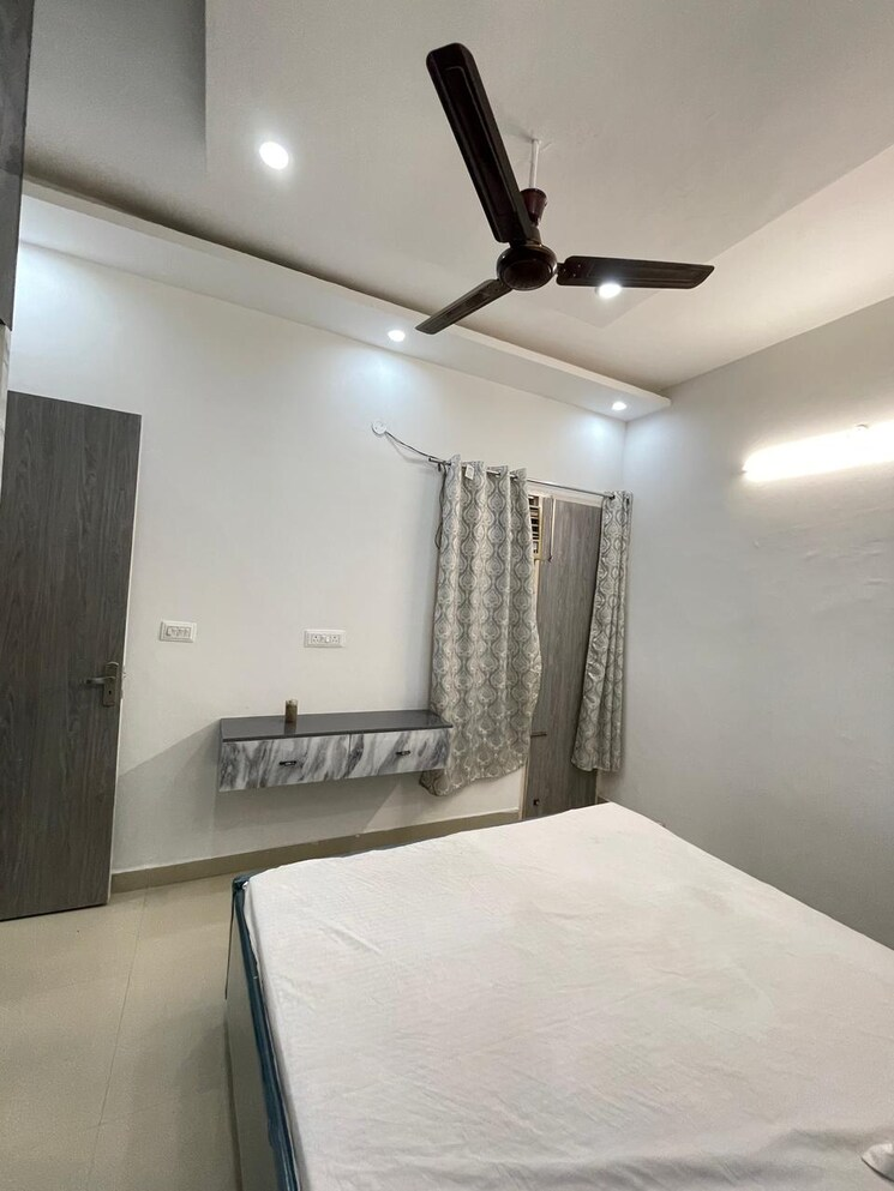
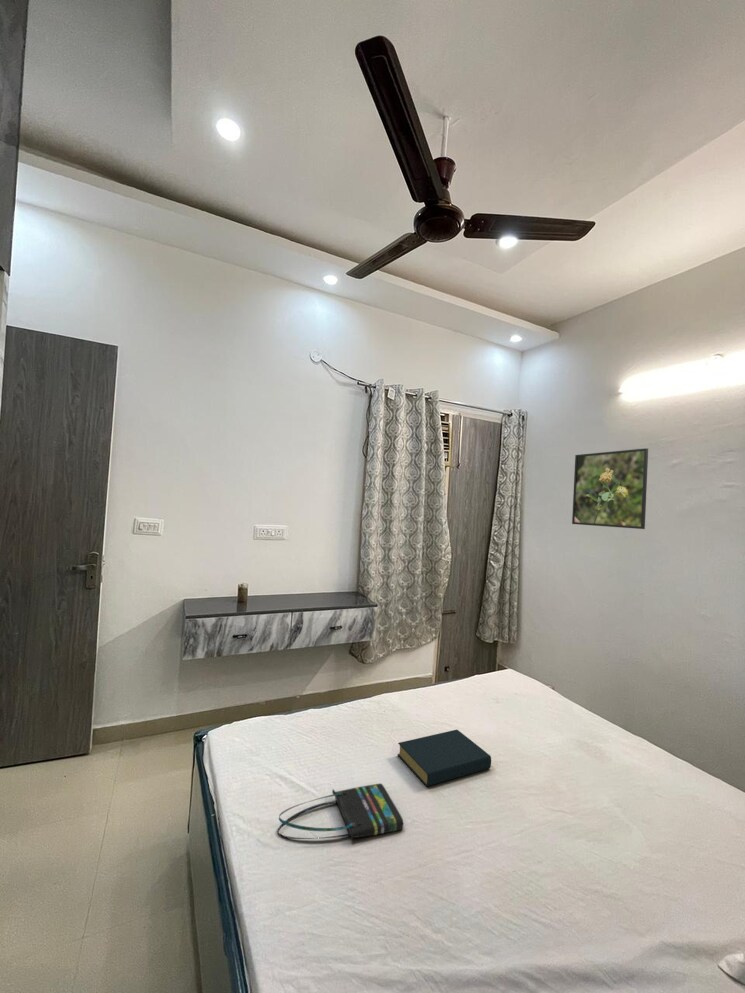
+ tote bag [277,783,404,844]
+ hardback book [396,729,492,787]
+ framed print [571,447,649,530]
